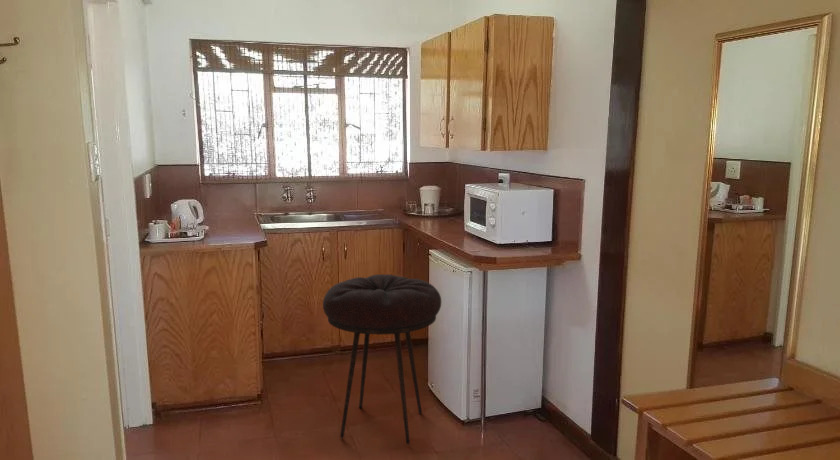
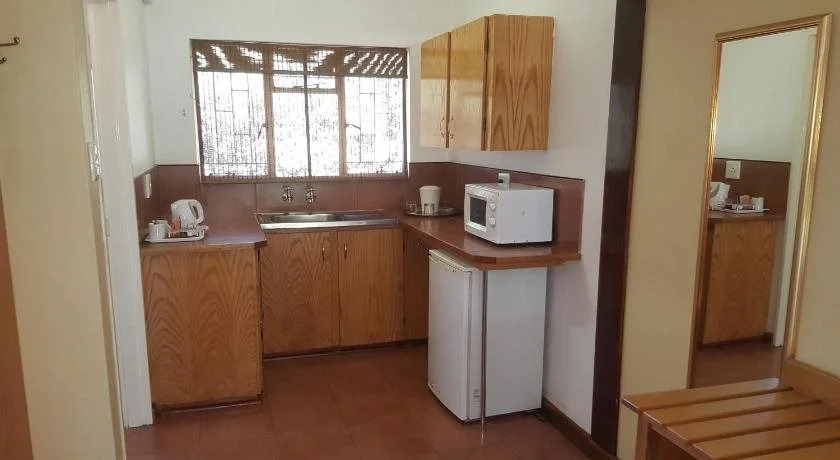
- stool [322,273,442,445]
